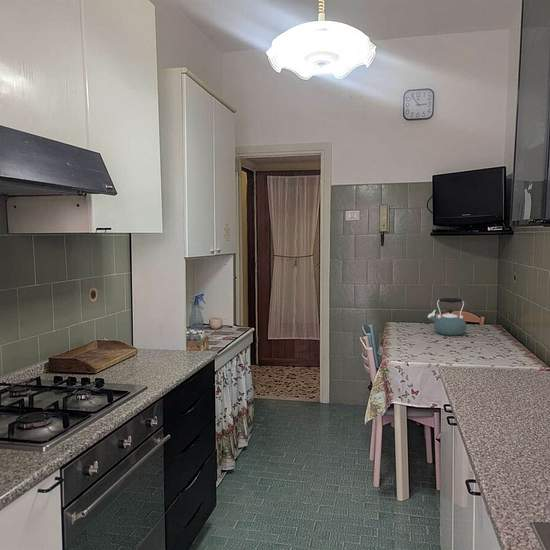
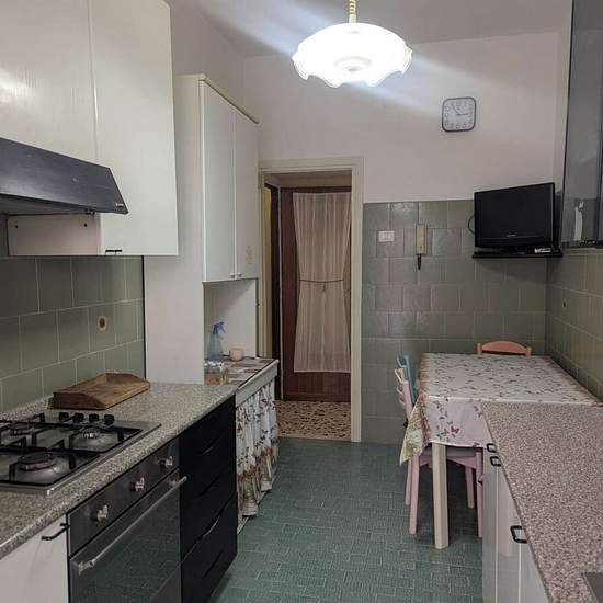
- kettle [427,297,468,337]
